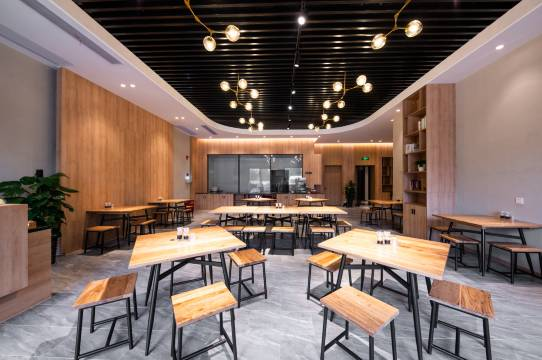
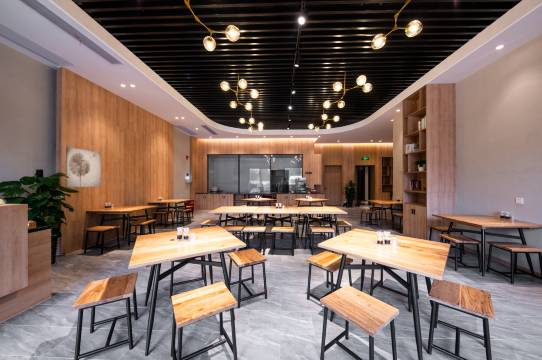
+ wall art [65,146,102,188]
